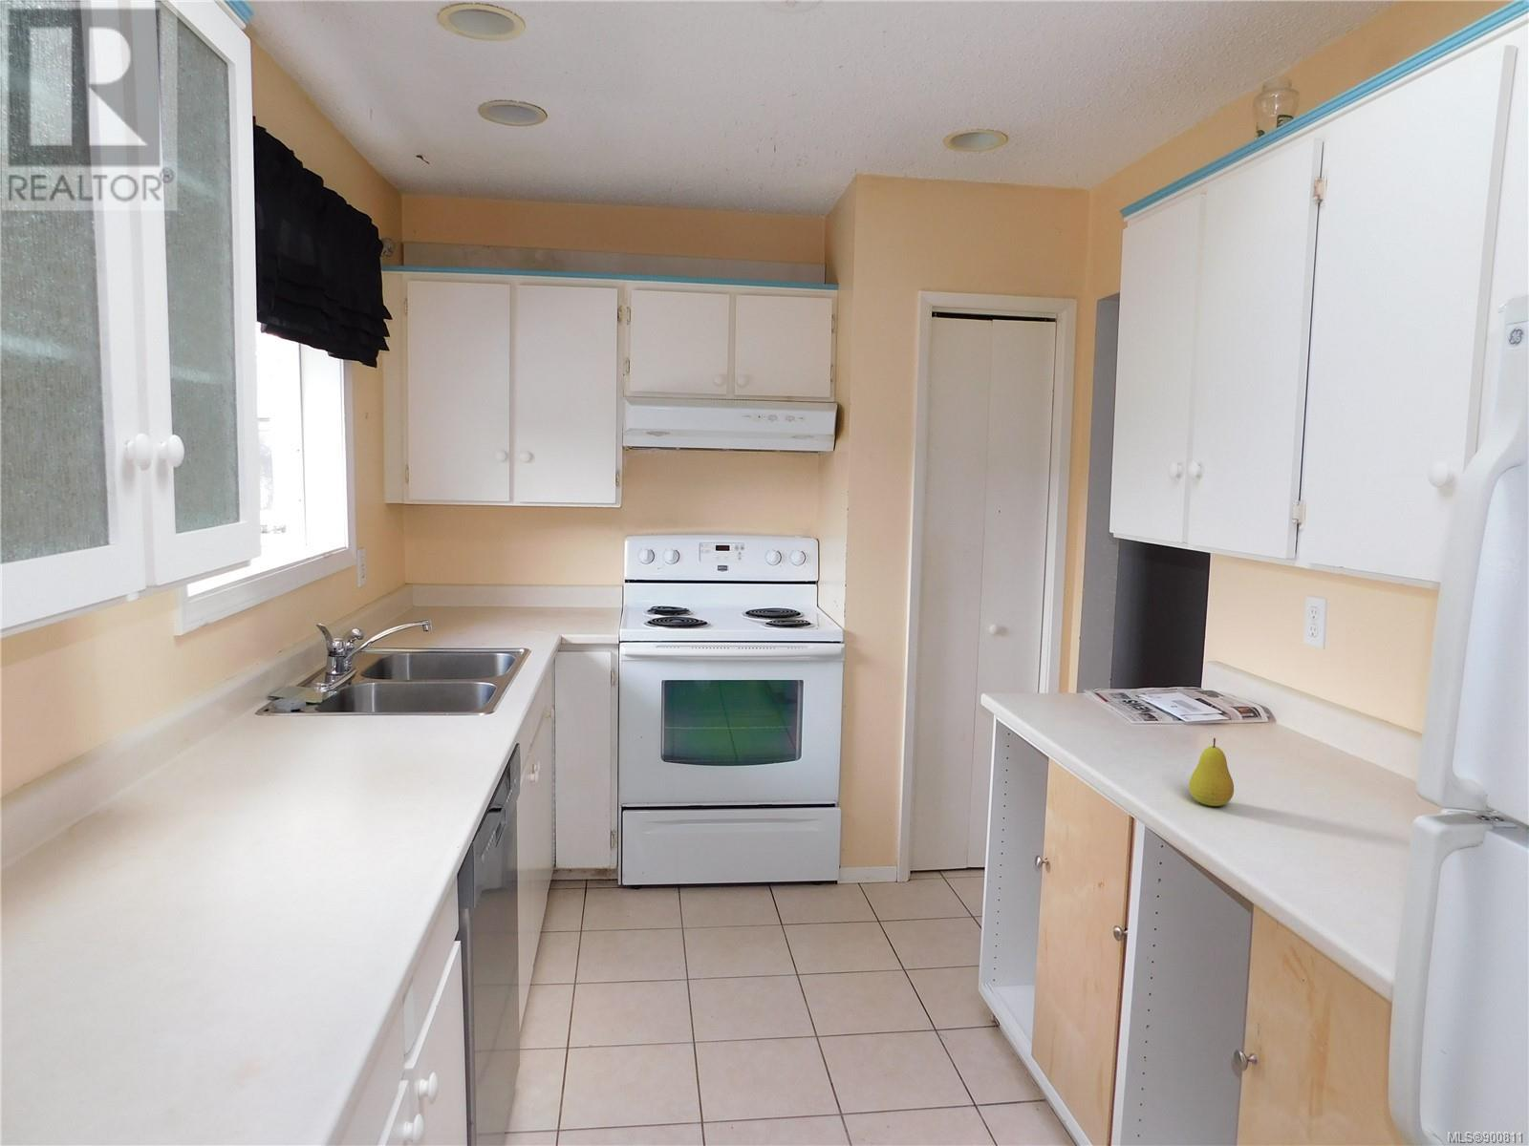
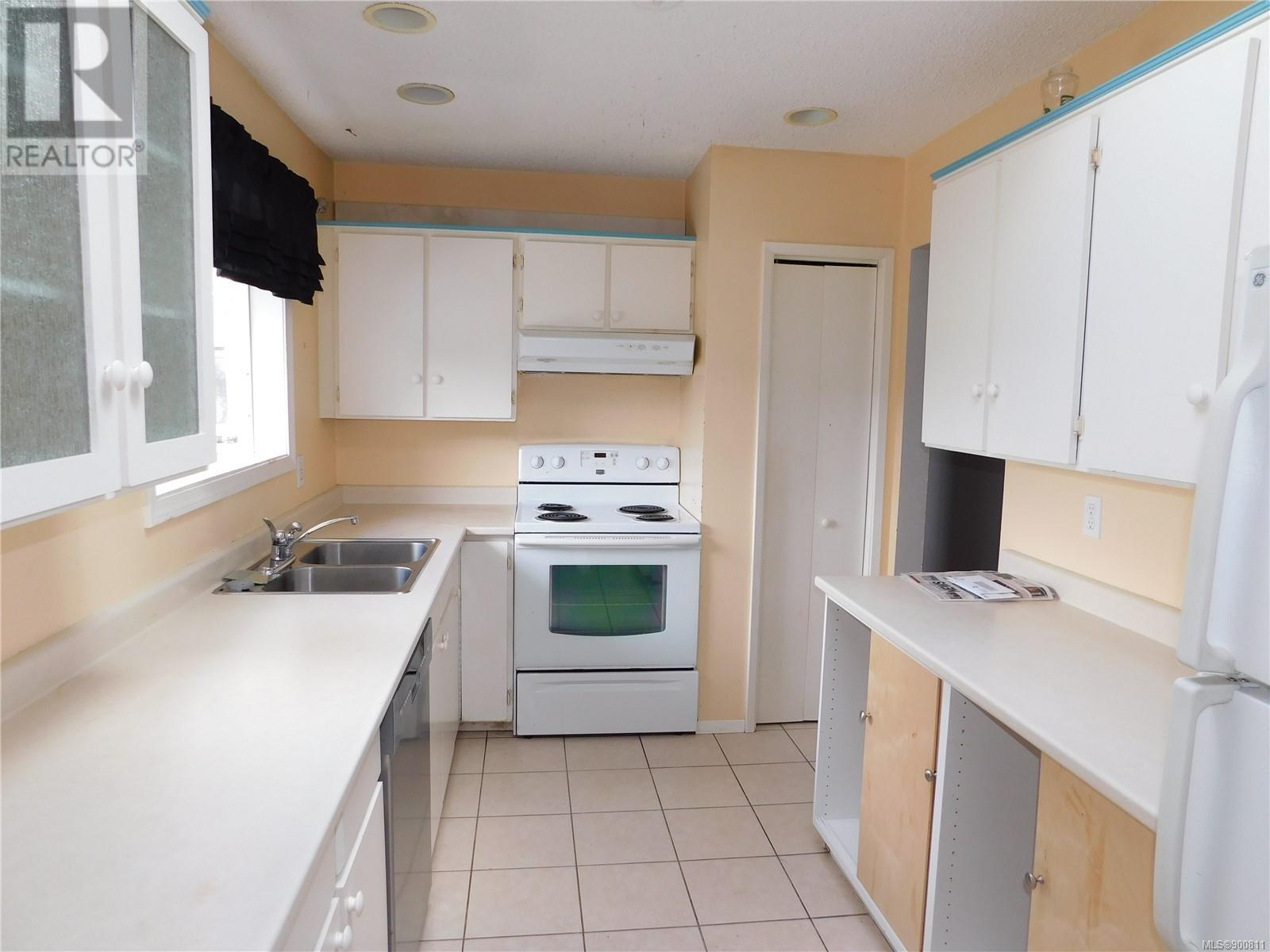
- fruit [1188,737,1235,807]
